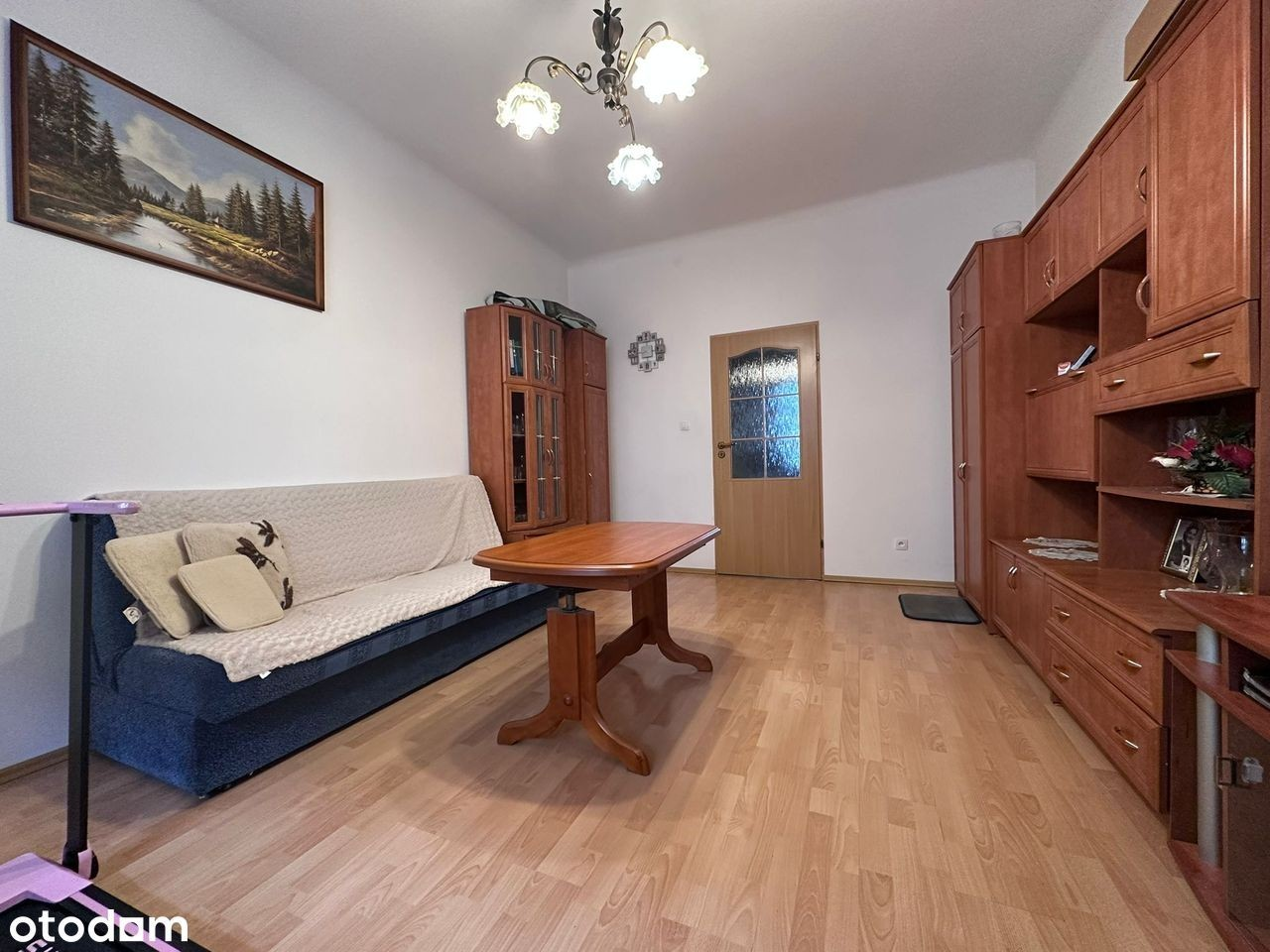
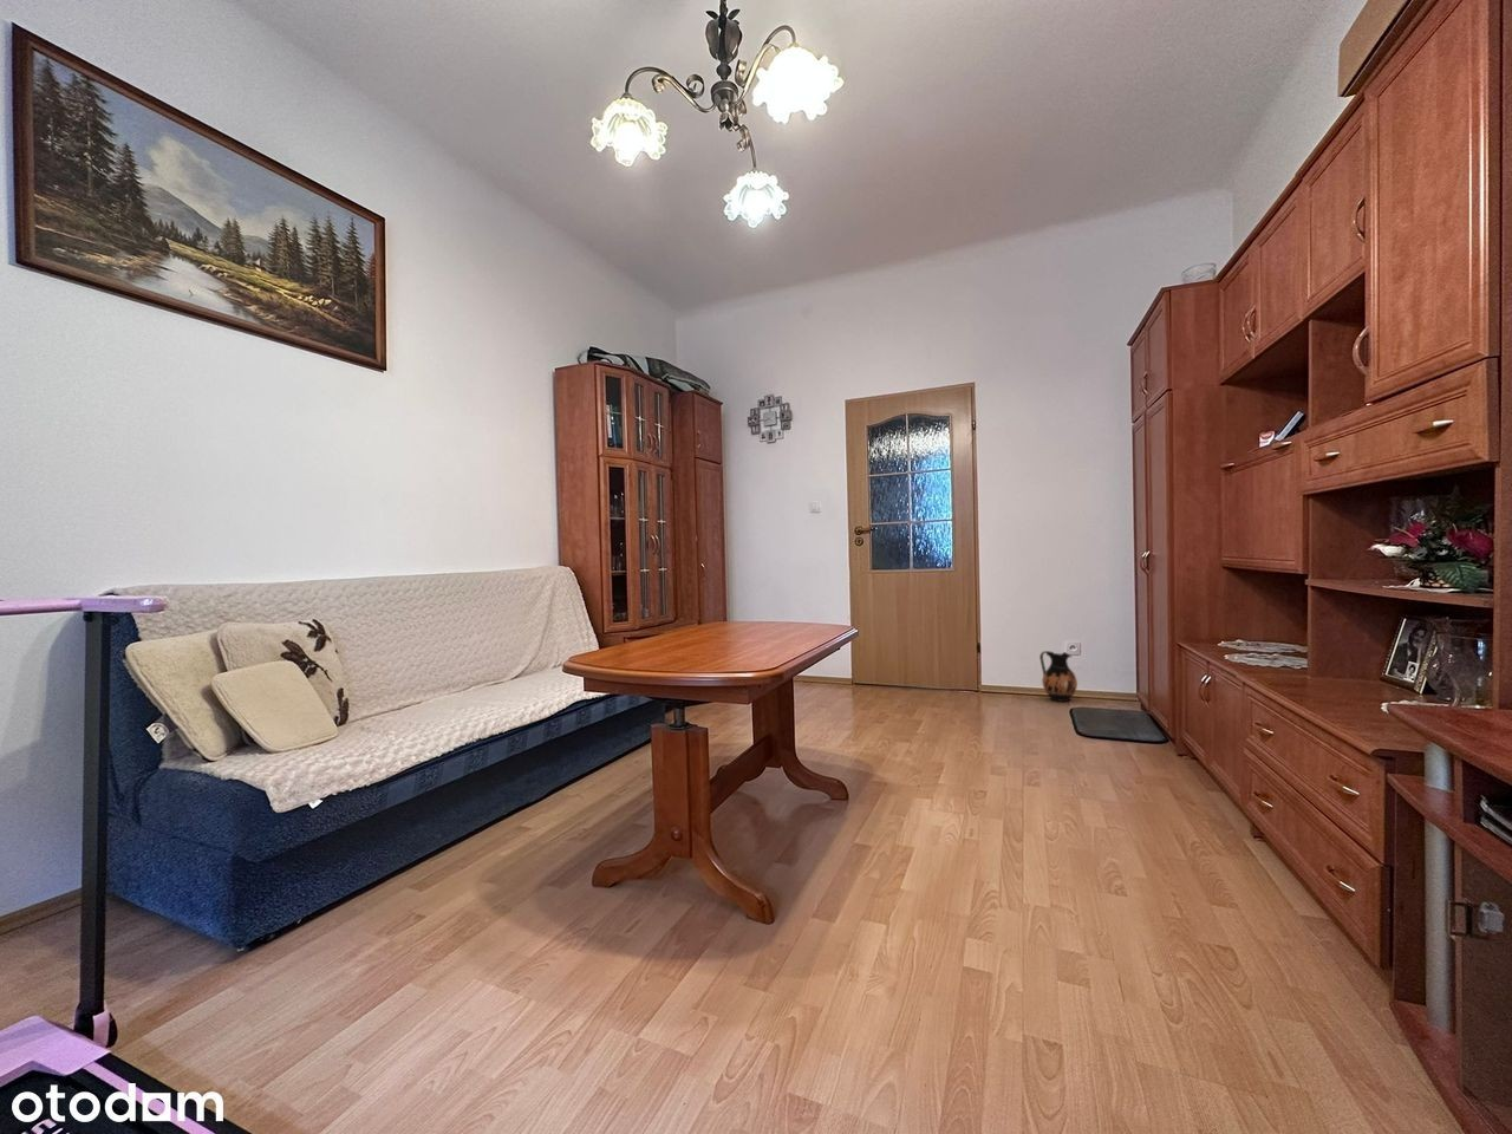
+ ceramic jug [1038,649,1079,703]
